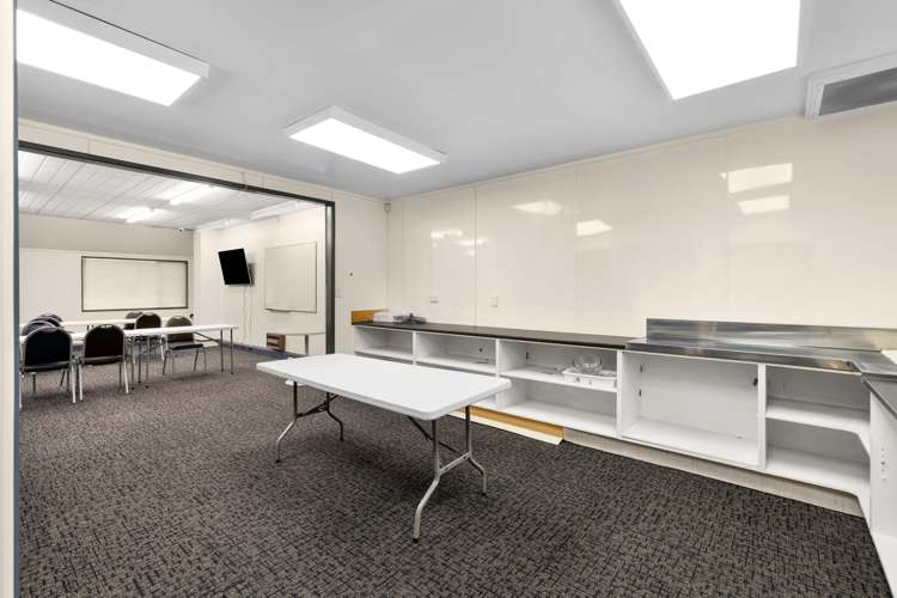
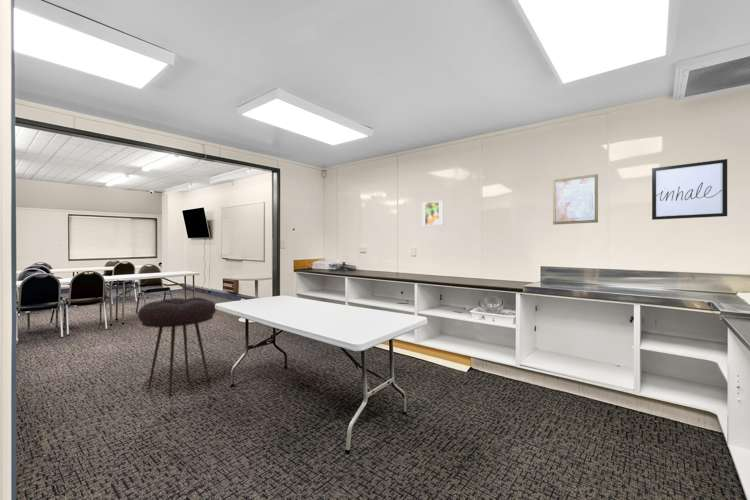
+ stool [137,296,217,397]
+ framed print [421,200,444,226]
+ wall art [651,158,728,221]
+ wall art [552,173,599,226]
